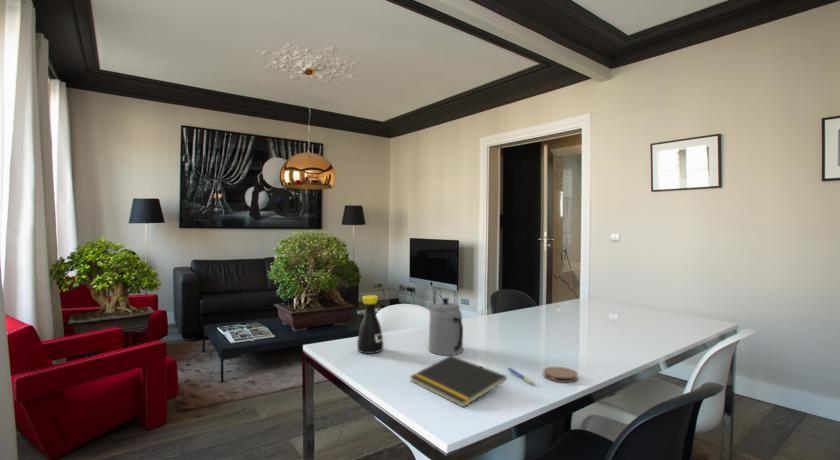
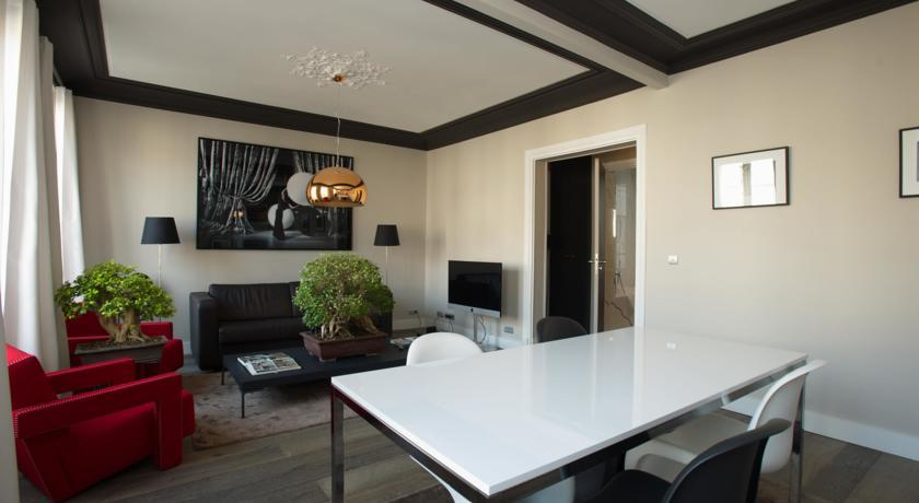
- coaster [543,366,579,384]
- notepad [409,355,508,408]
- pen [507,366,537,386]
- teapot [427,297,464,356]
- bottle [356,294,384,355]
